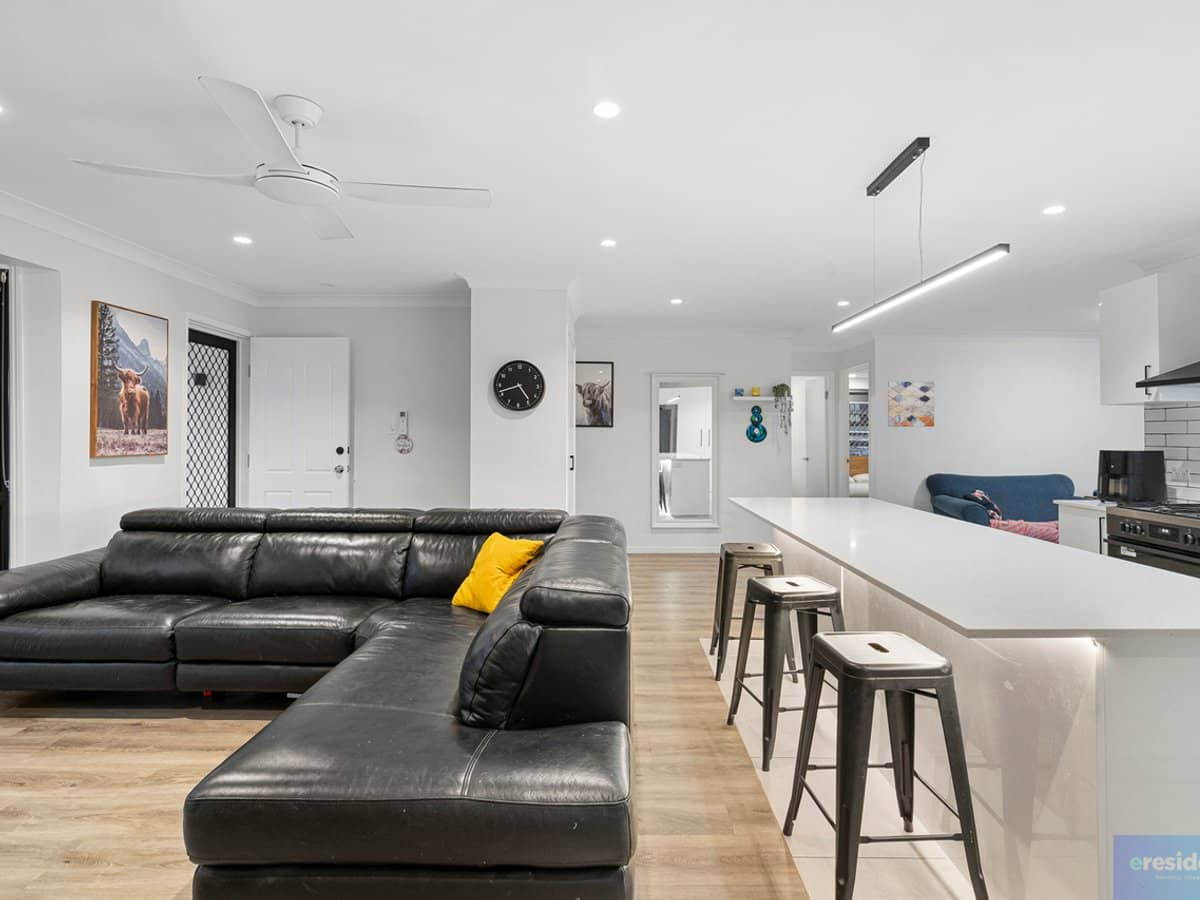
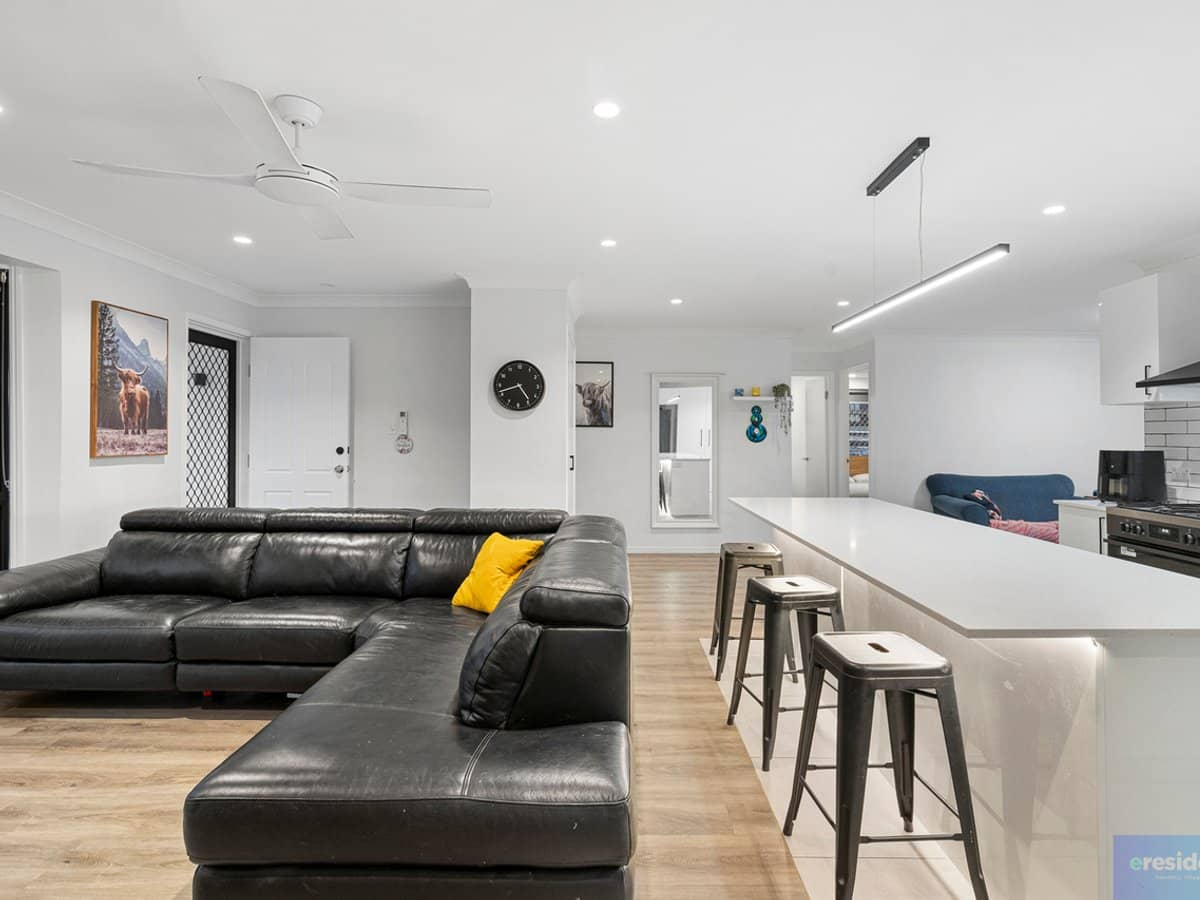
- wall art [887,381,935,428]
